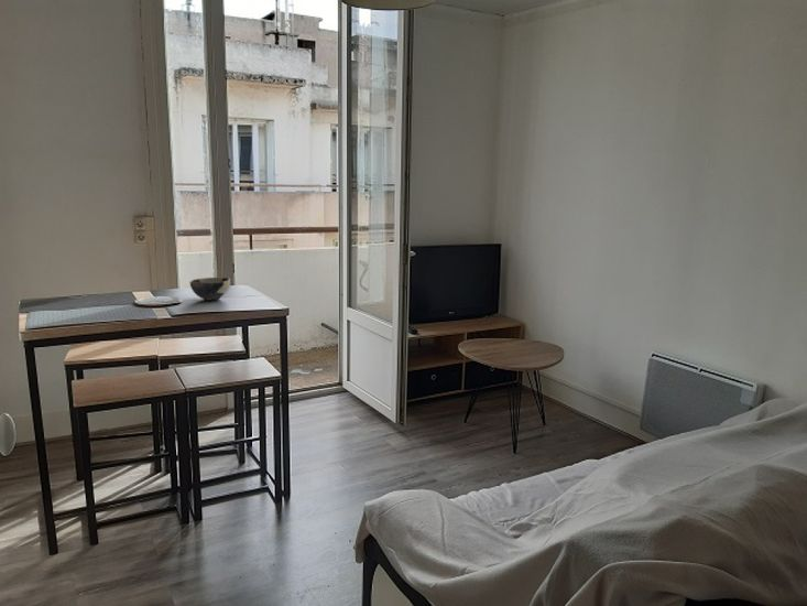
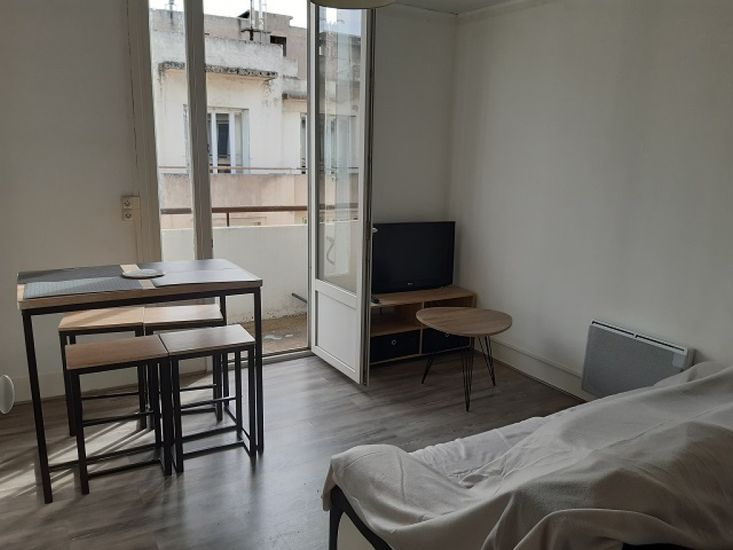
- bowl [189,277,231,302]
